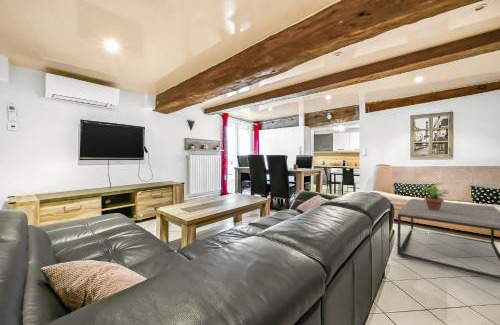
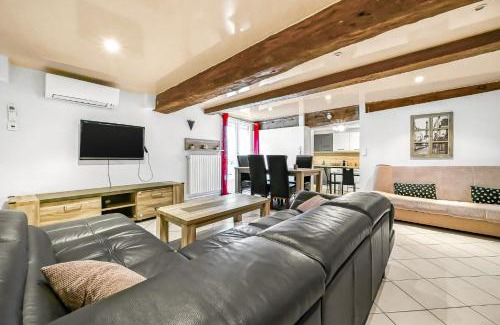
- coffee table [396,198,500,281]
- potted plant [414,182,449,211]
